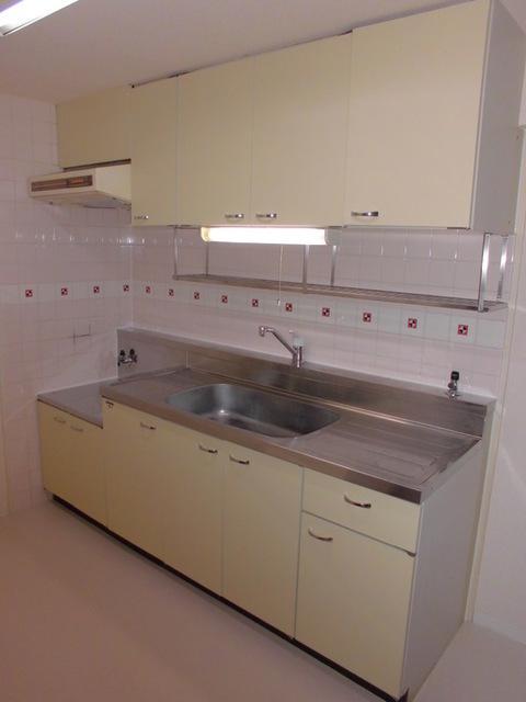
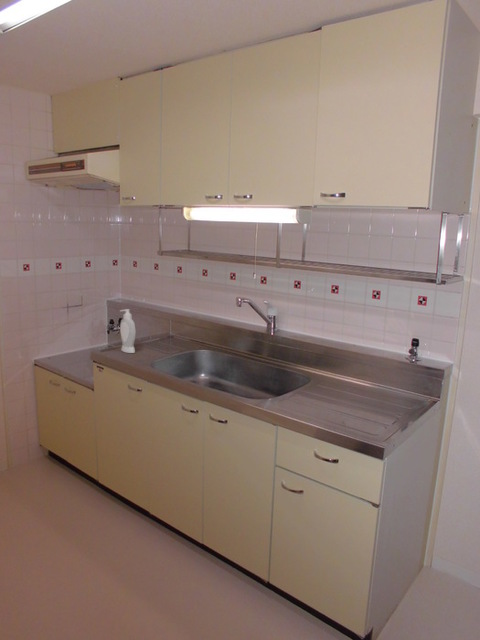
+ soap bottle [119,308,137,354]
